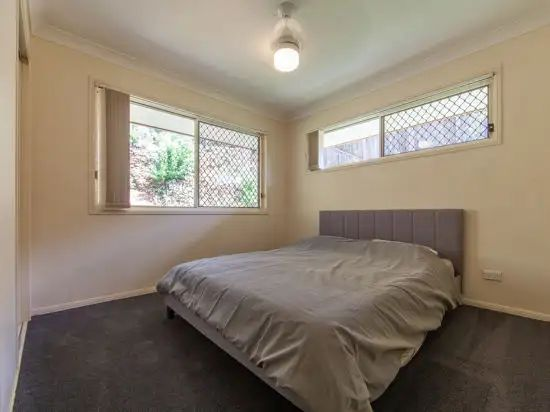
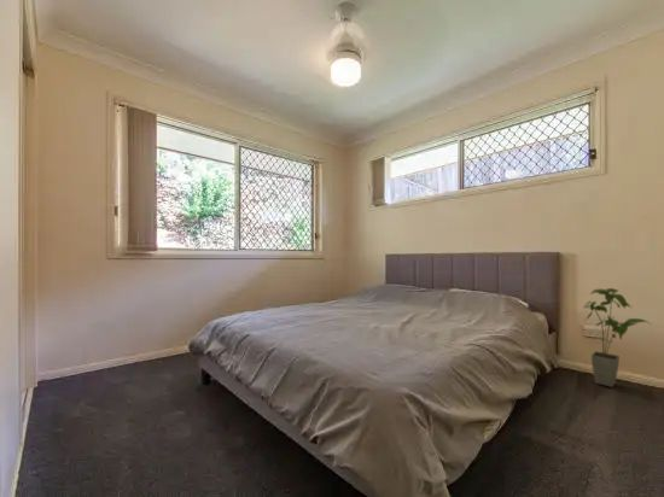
+ house plant [583,287,651,388]
